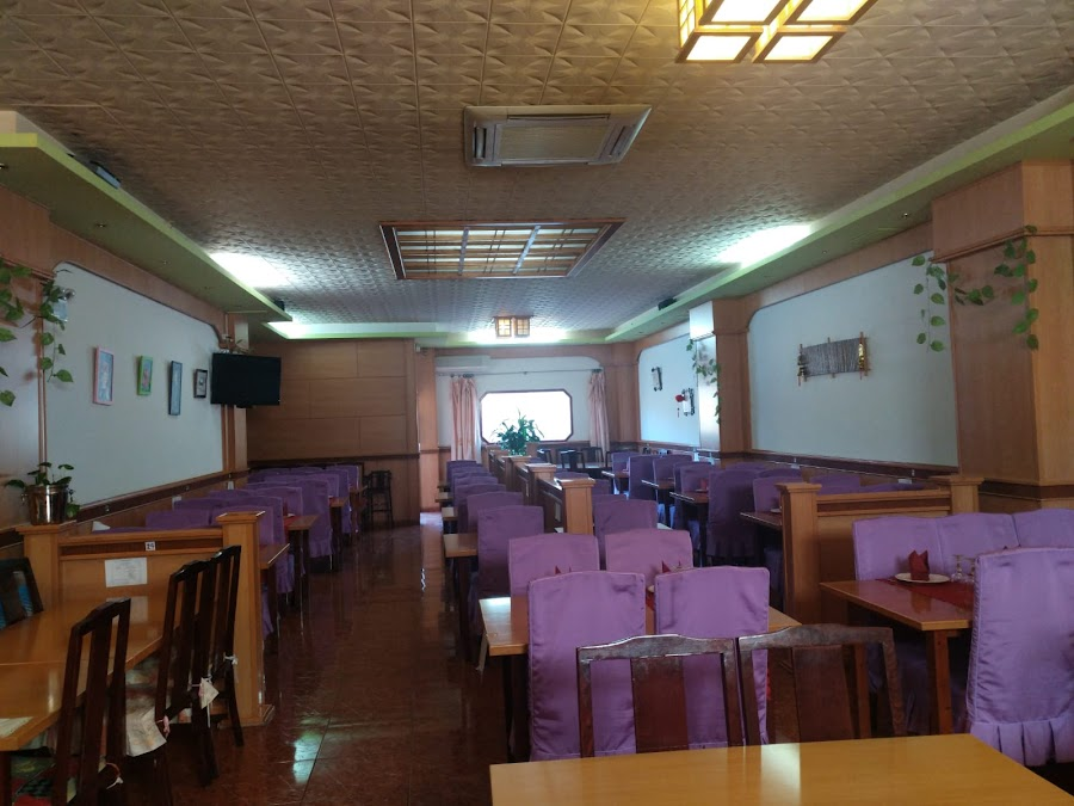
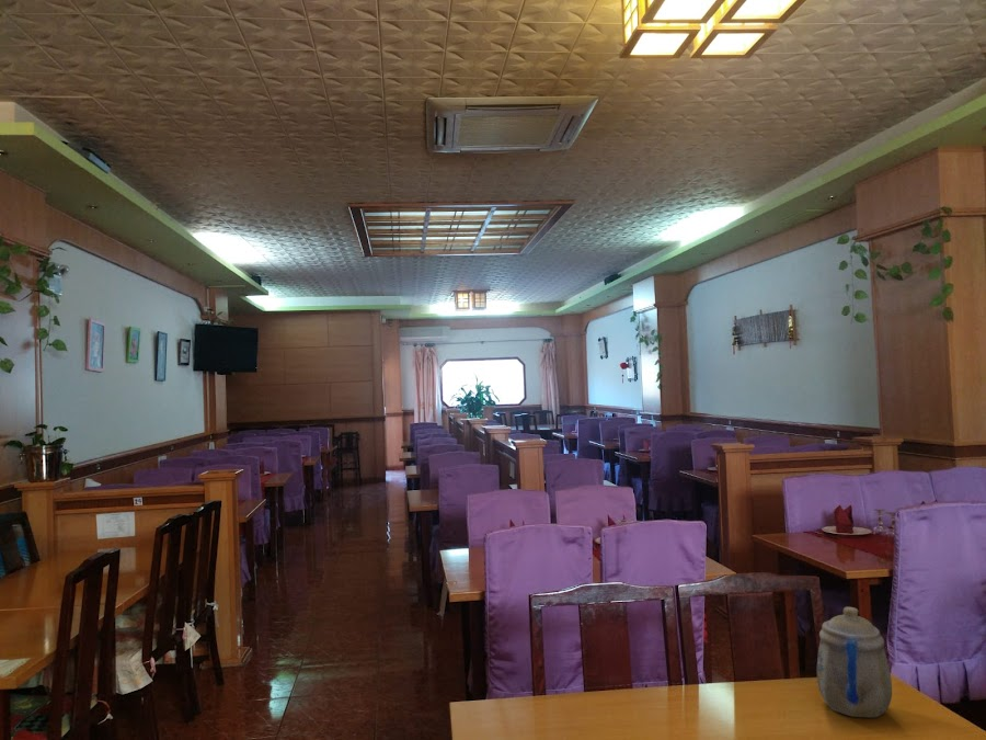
+ teapot [816,606,893,718]
